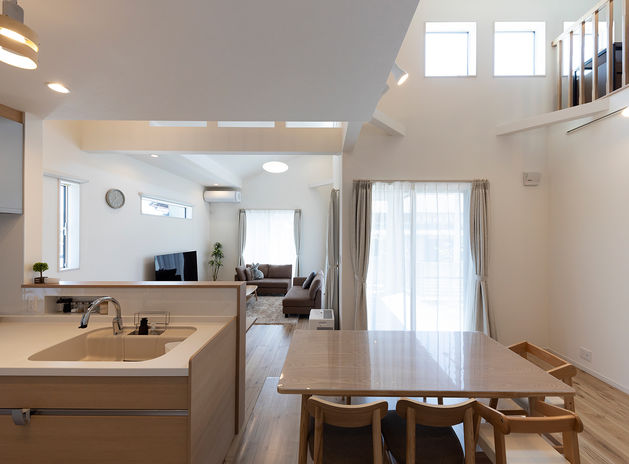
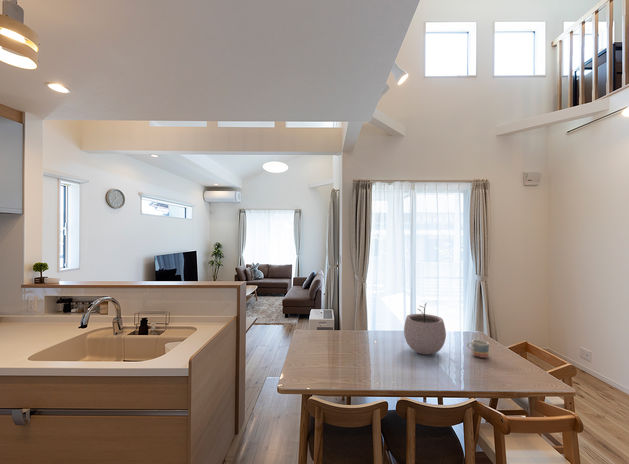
+ mug [466,339,490,359]
+ plant pot [403,303,447,356]
